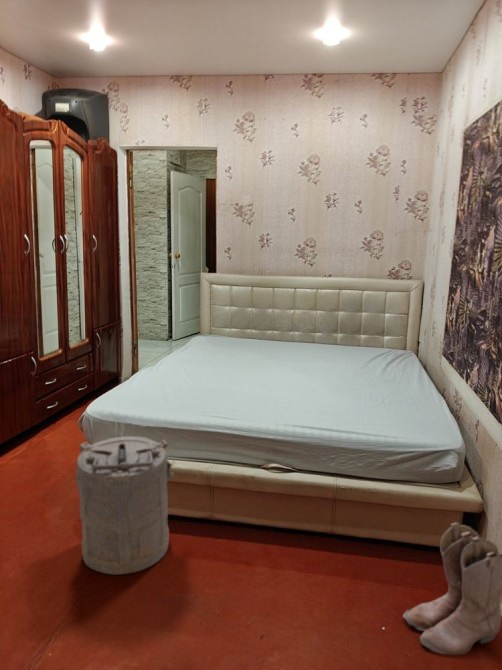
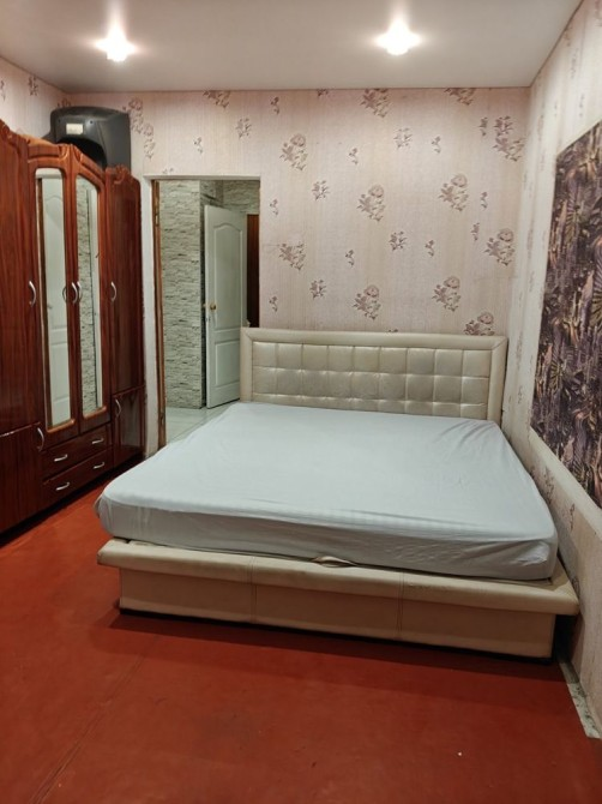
- boots [402,521,502,656]
- laundry hamper [75,435,175,575]
